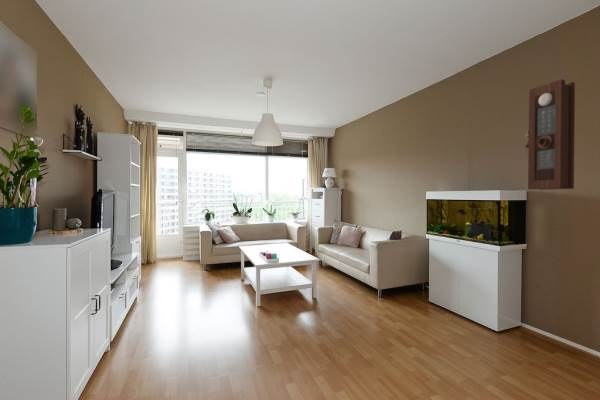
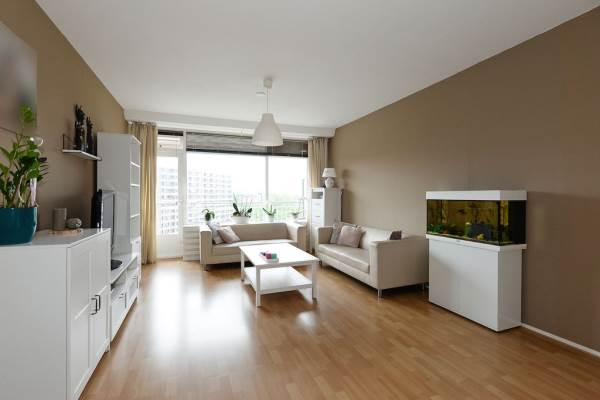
- pendulum clock [524,78,576,191]
